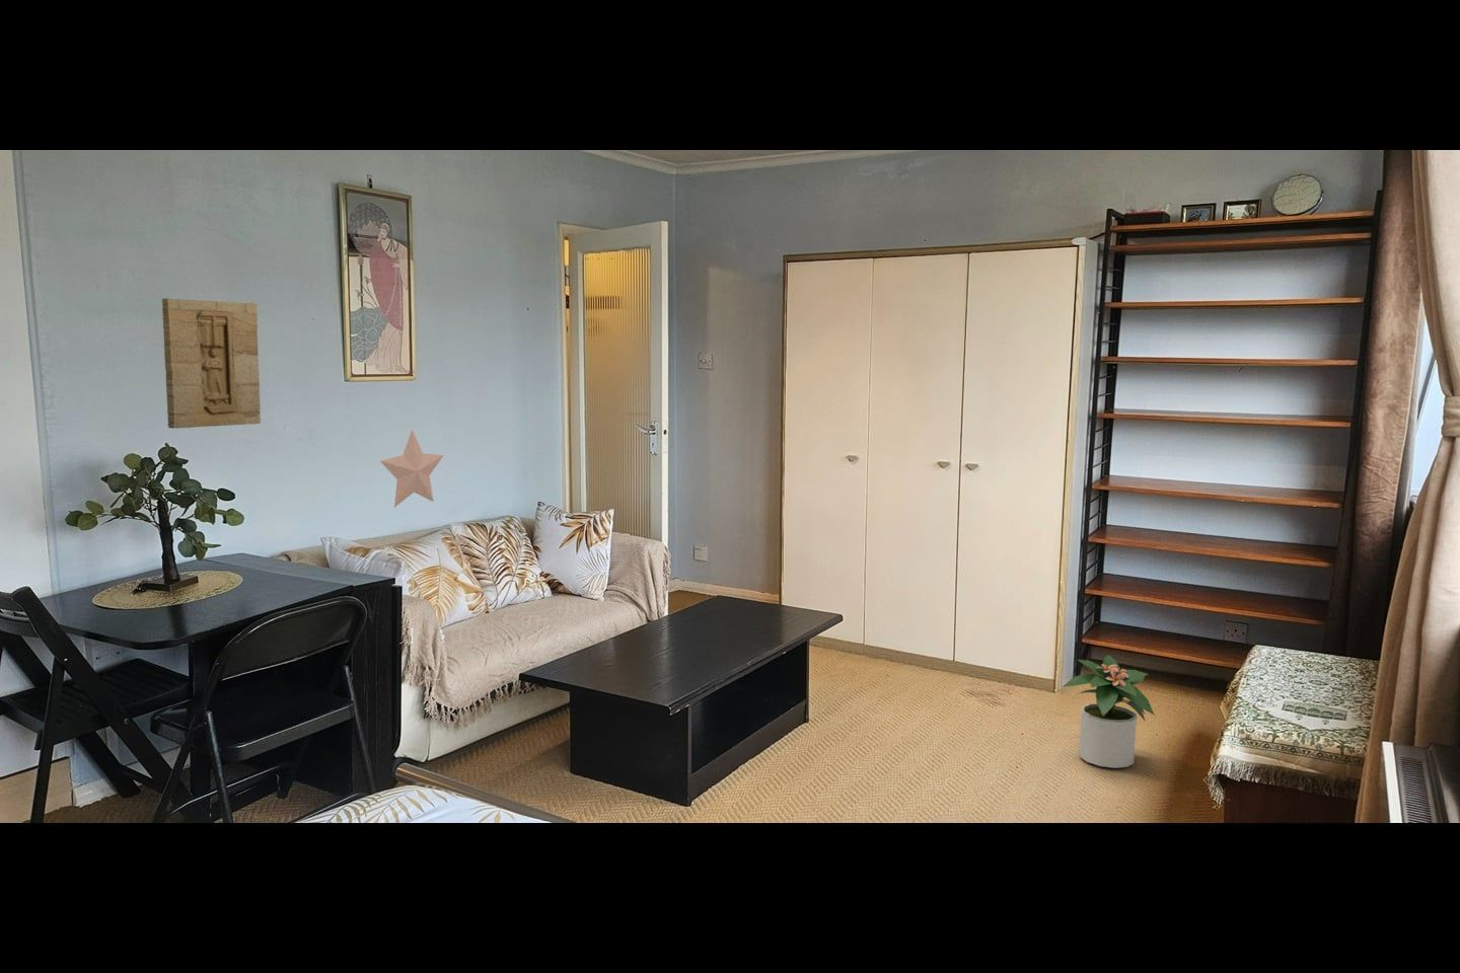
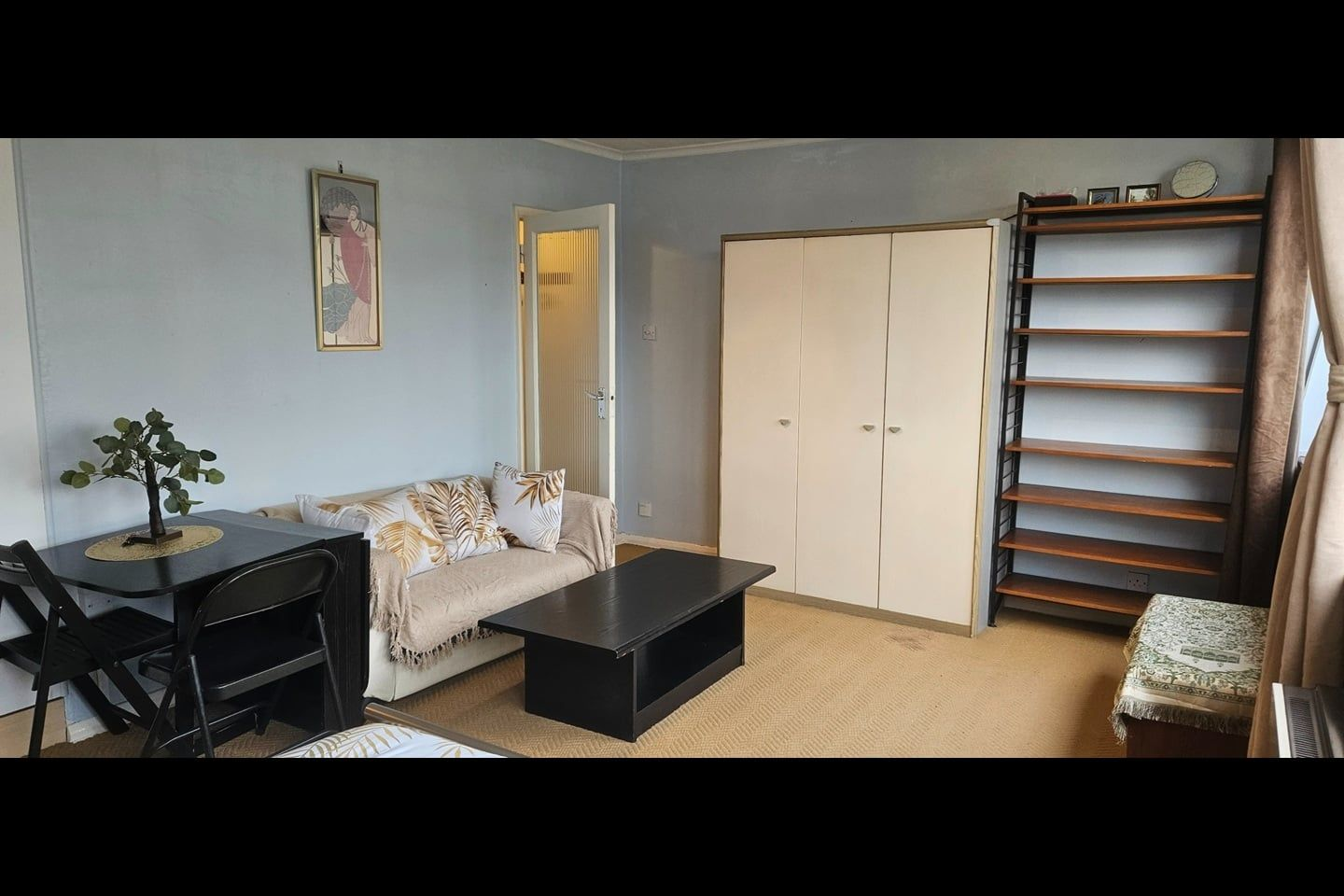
- potted plant [1061,654,1156,769]
- wall panel [161,296,262,430]
- decorative star [379,429,444,508]
